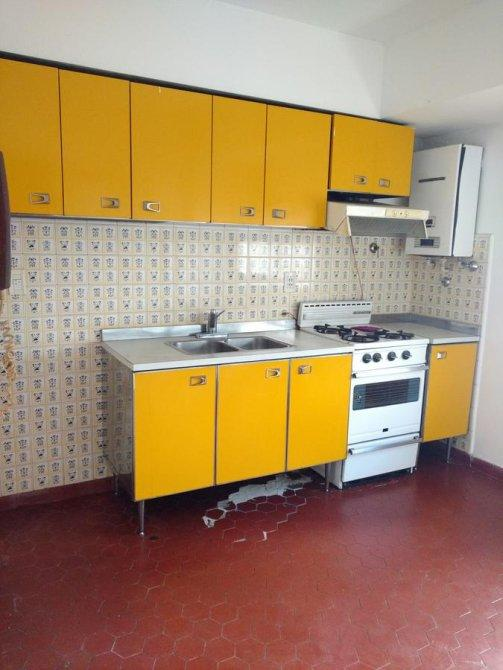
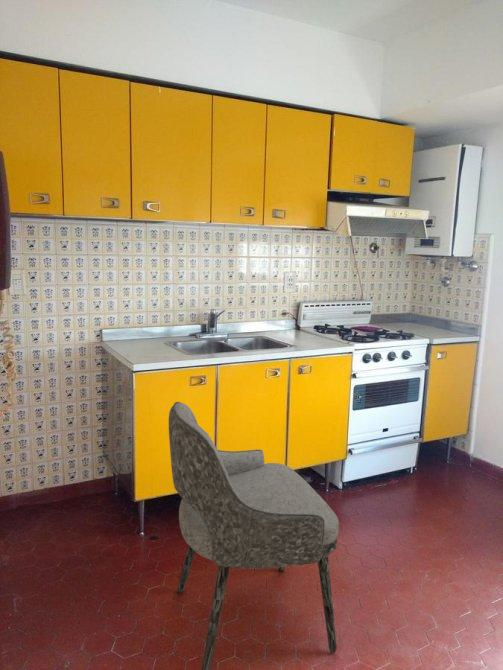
+ dining chair [168,401,340,670]
